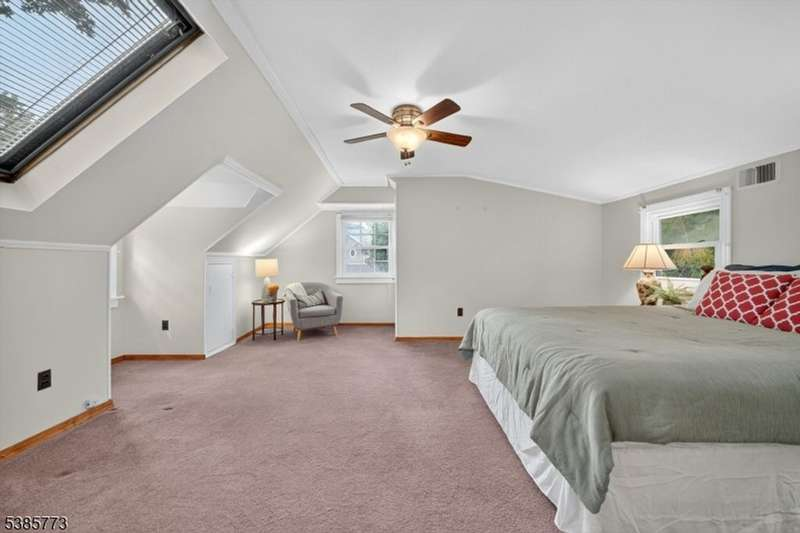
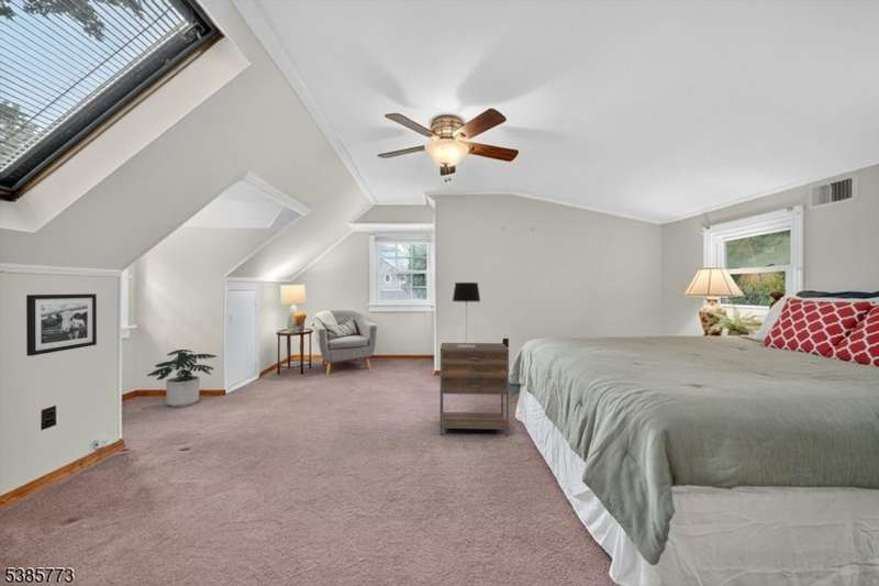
+ nightstand [438,342,510,438]
+ picture frame [25,292,98,357]
+ table lamp [452,281,481,347]
+ potted plant [146,349,218,408]
